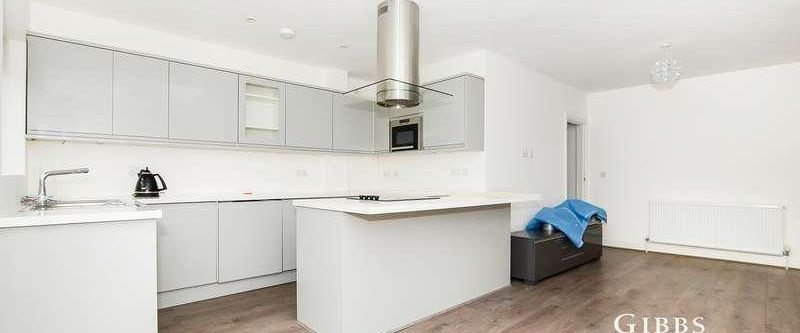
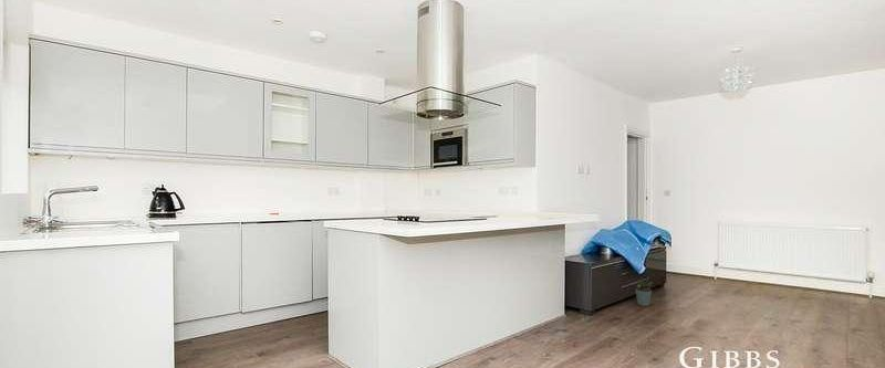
+ potted plant [634,276,656,307]
